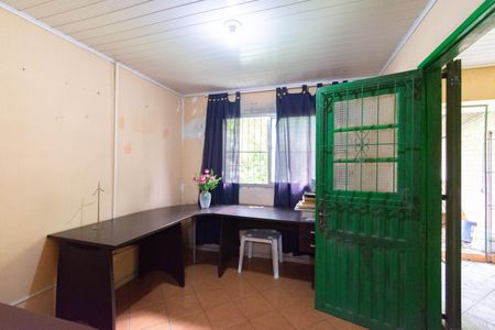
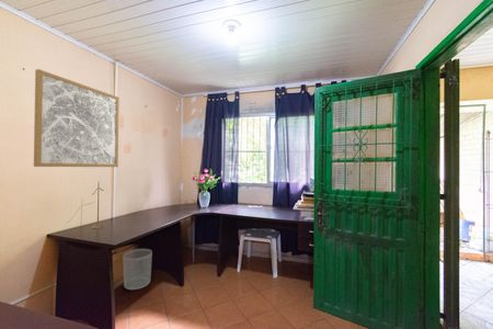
+ waste bin [122,248,153,291]
+ wall art [33,68,121,168]
